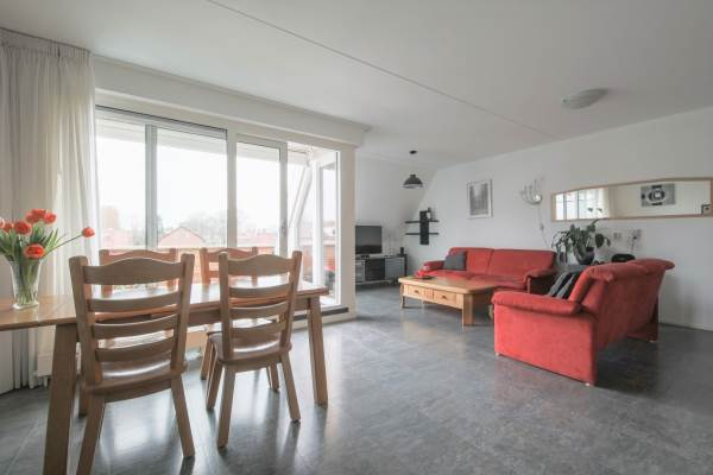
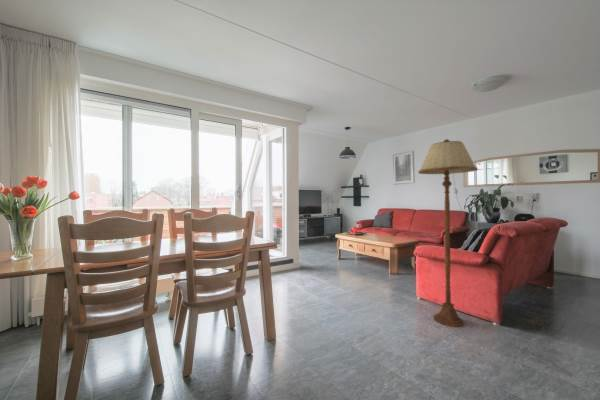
+ floor lamp [417,138,479,328]
